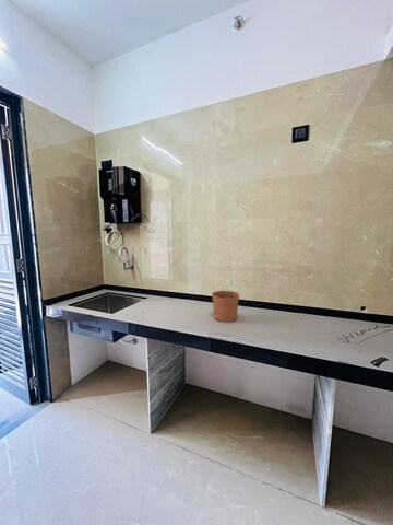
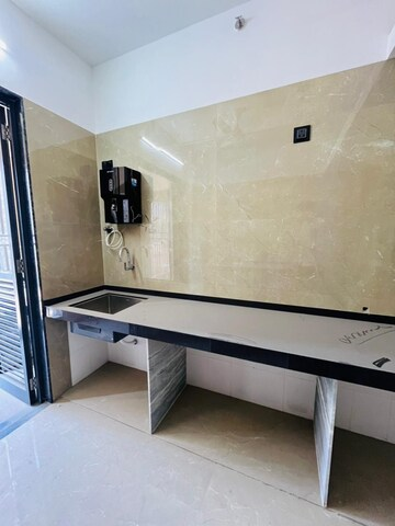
- plant pot [211,281,240,324]
